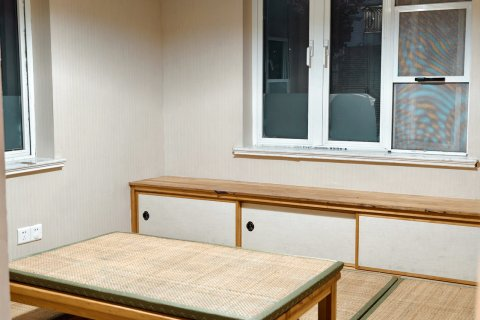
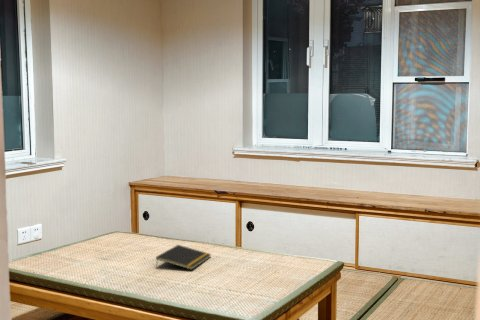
+ notepad [155,244,212,271]
